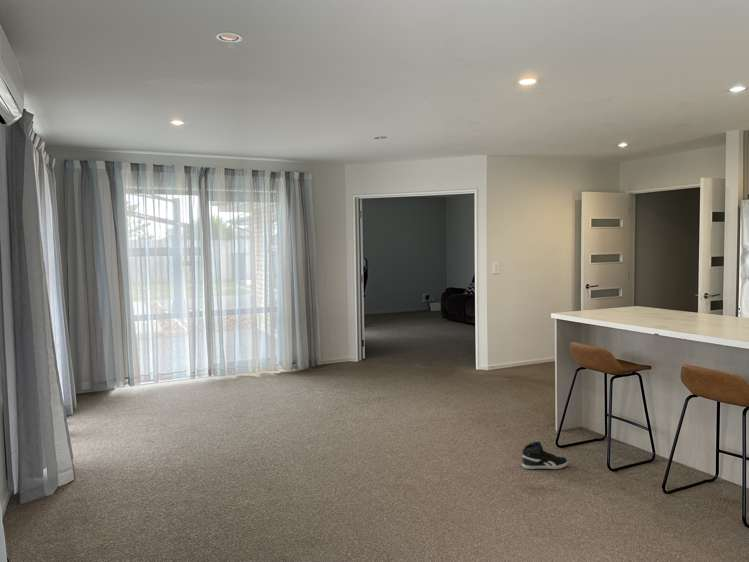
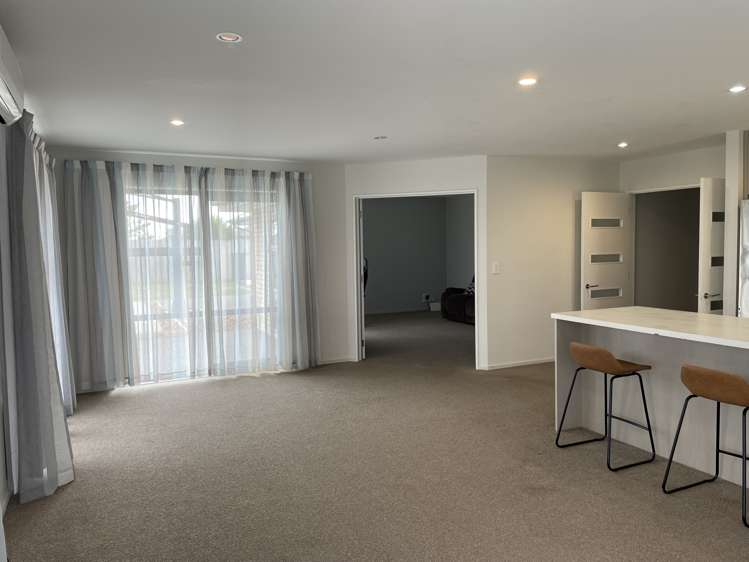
- sneaker [521,441,568,470]
